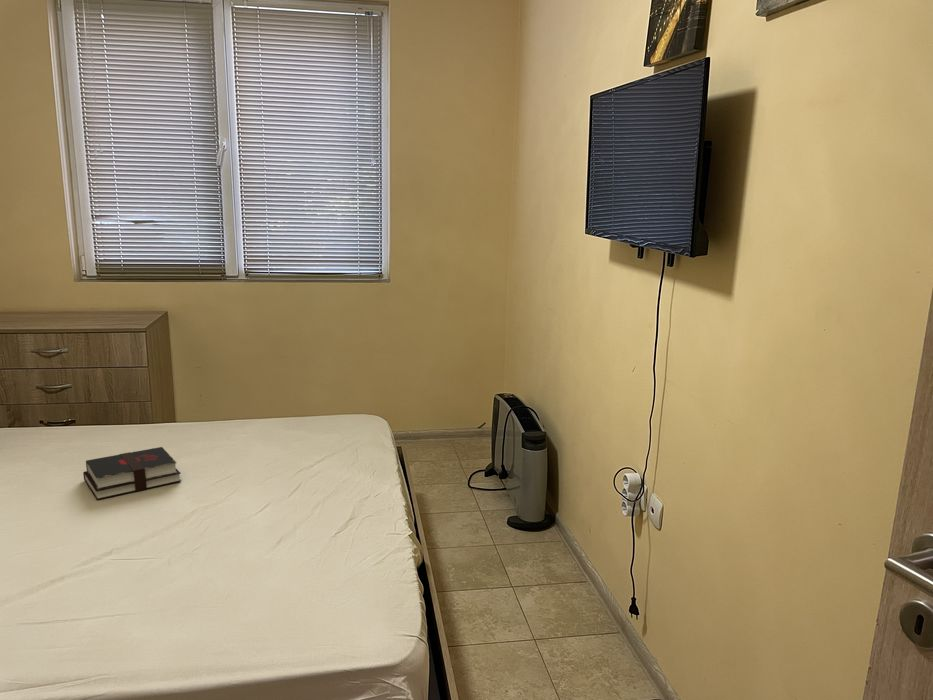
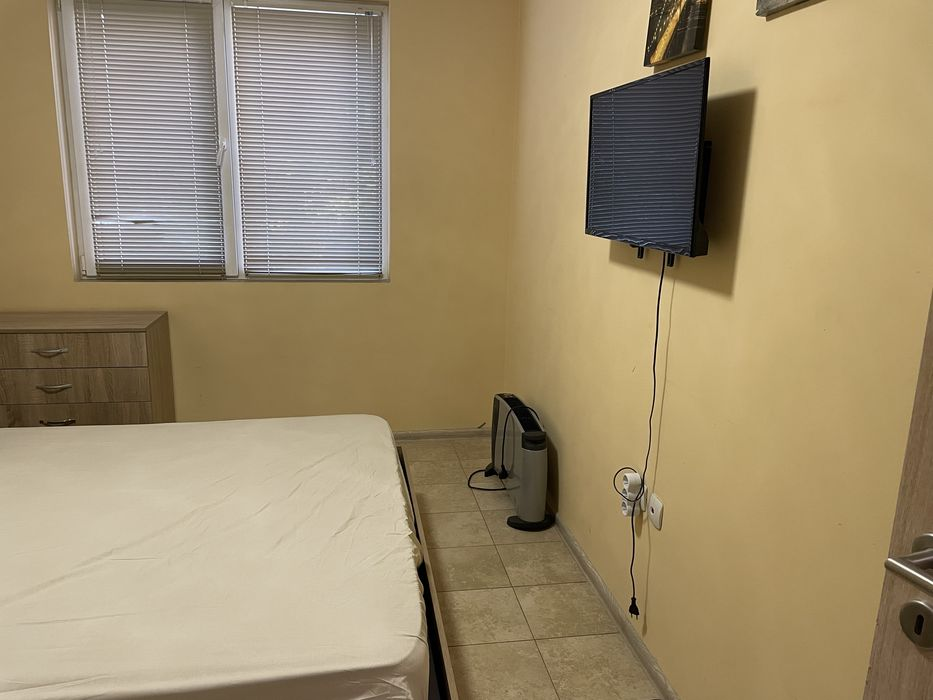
- hardback book [82,446,182,501]
